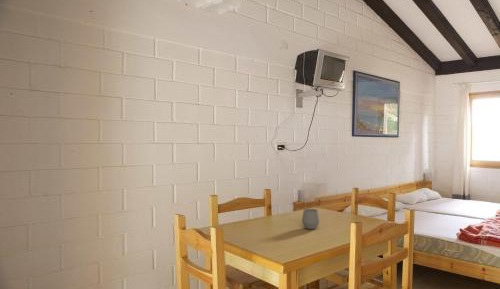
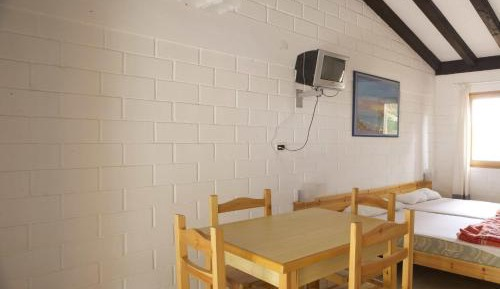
- cup [301,208,320,230]
